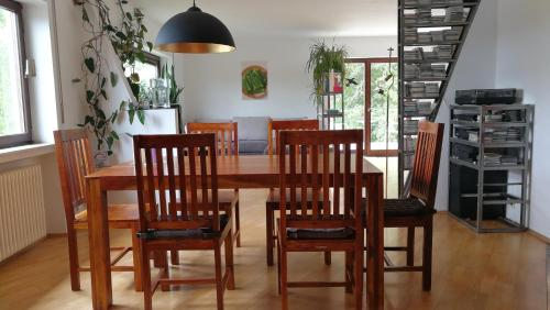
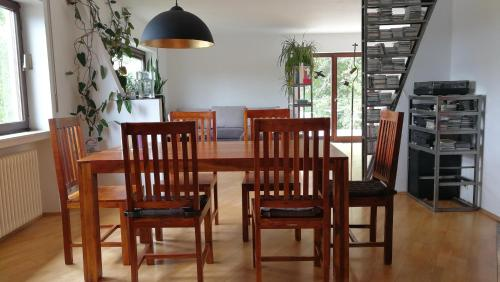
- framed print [240,59,270,101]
